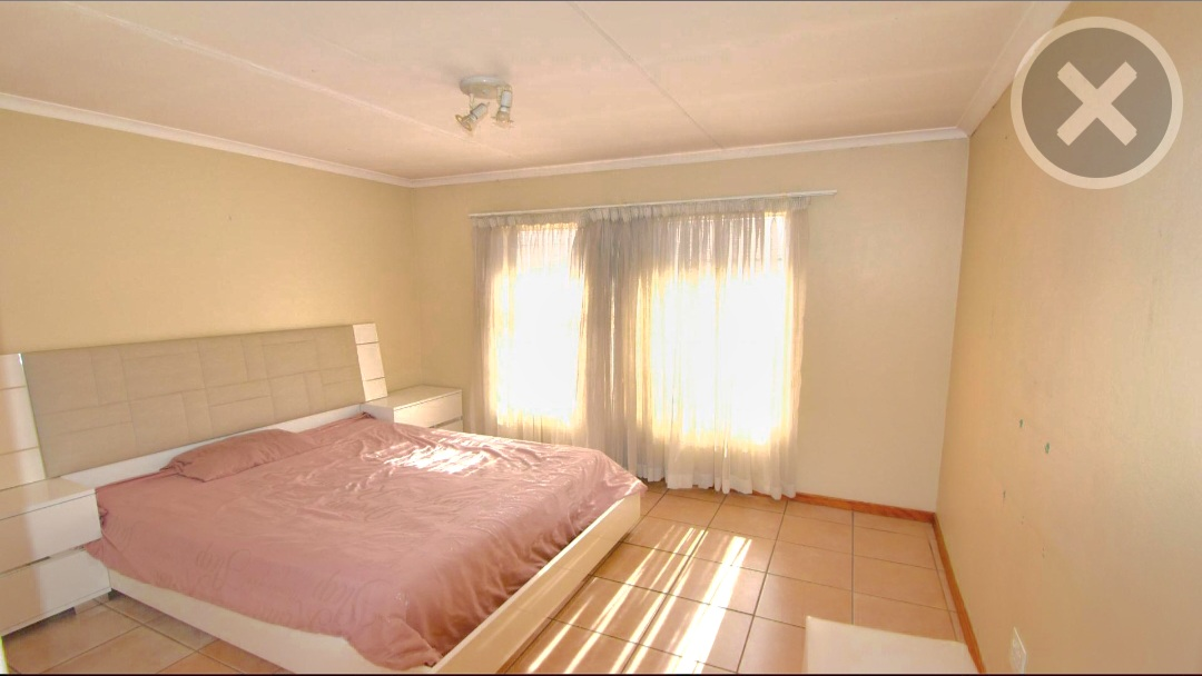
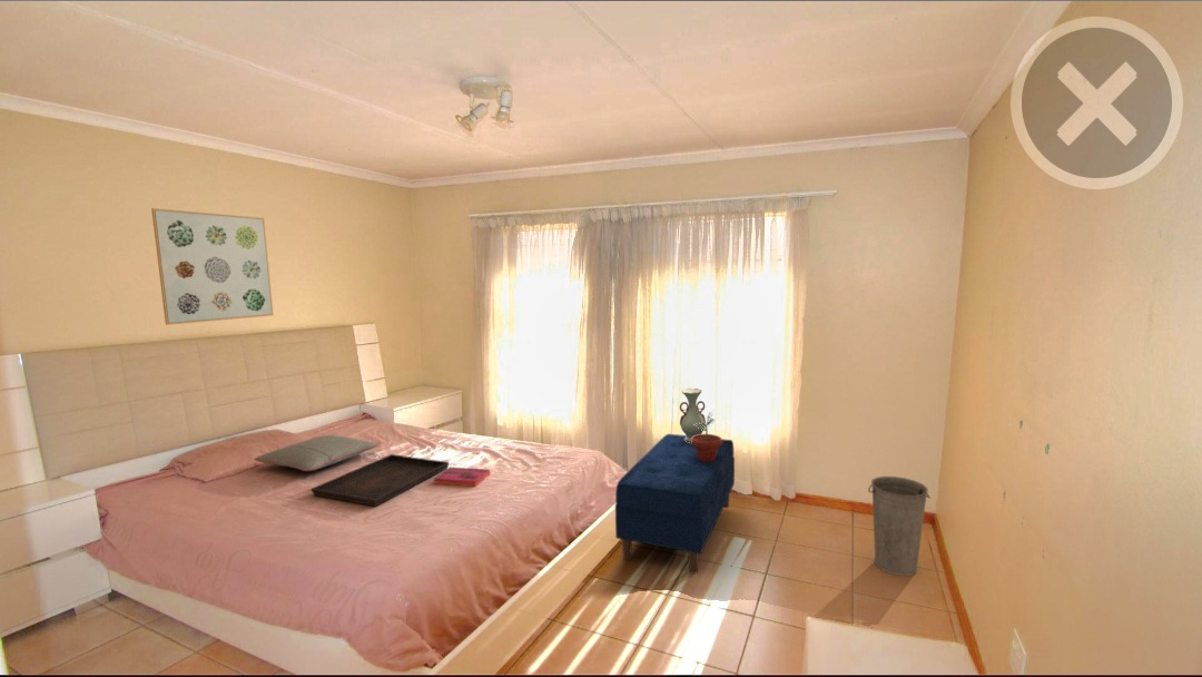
+ pillow [253,434,381,472]
+ serving tray [311,453,450,508]
+ bench [614,433,736,575]
+ bucket [867,475,932,577]
+ wall art [150,207,275,326]
+ potted plant [691,410,722,461]
+ decorative vase [679,387,707,443]
+ hardback book [433,467,491,488]
